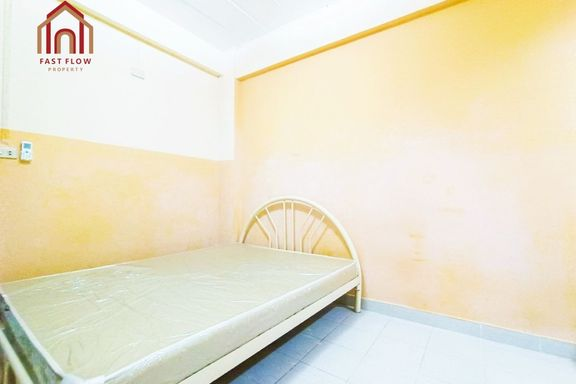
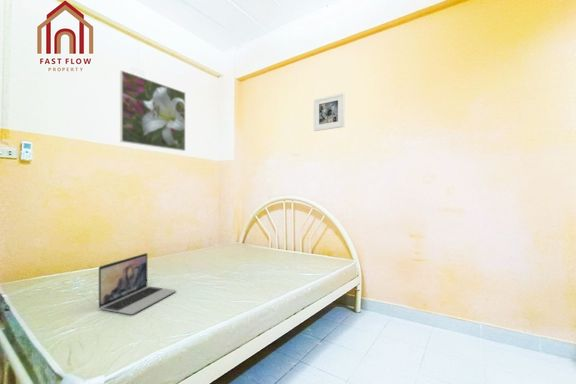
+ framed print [313,92,345,132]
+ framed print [119,69,186,152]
+ laptop [98,252,177,315]
